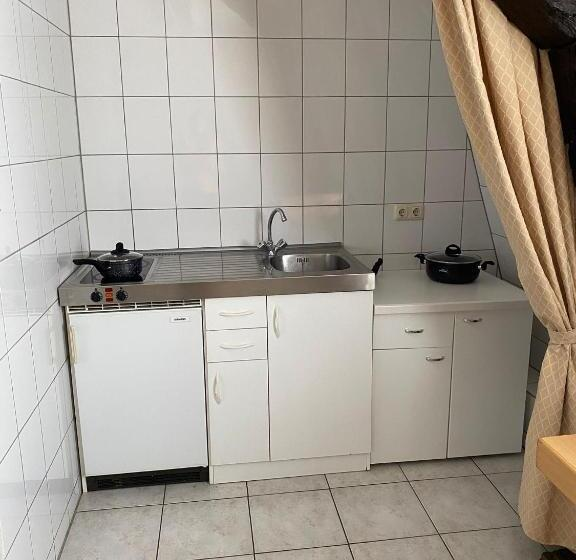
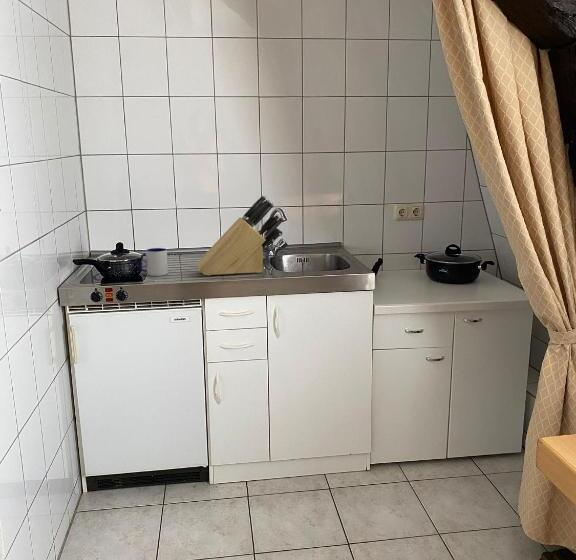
+ knife block [195,194,285,277]
+ mug [138,247,169,277]
